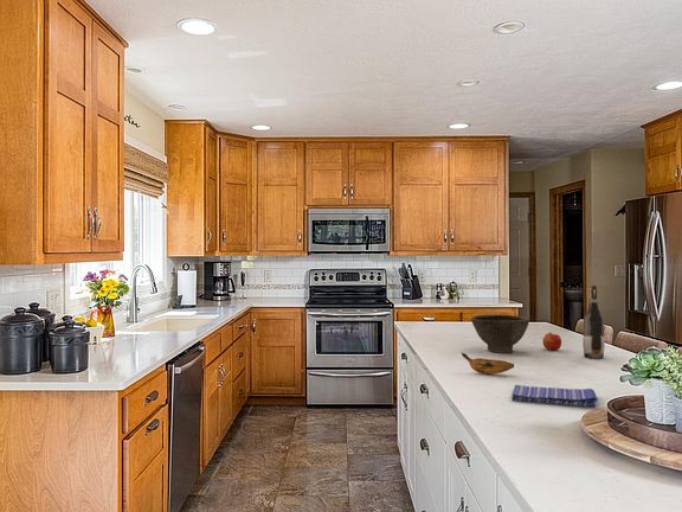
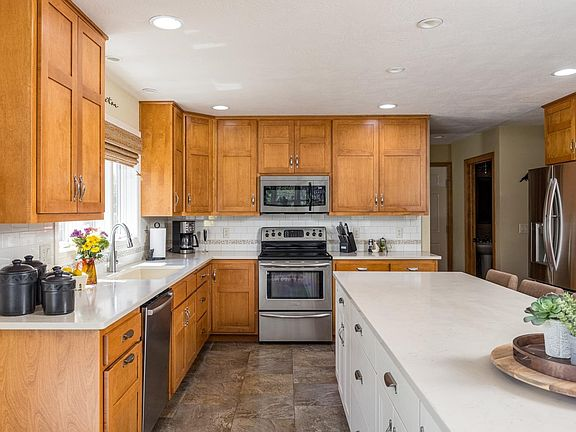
- dish towel [510,384,599,408]
- bowl [470,314,530,354]
- wine bottle [581,284,606,359]
- banana [459,351,515,376]
- apple [541,331,562,352]
